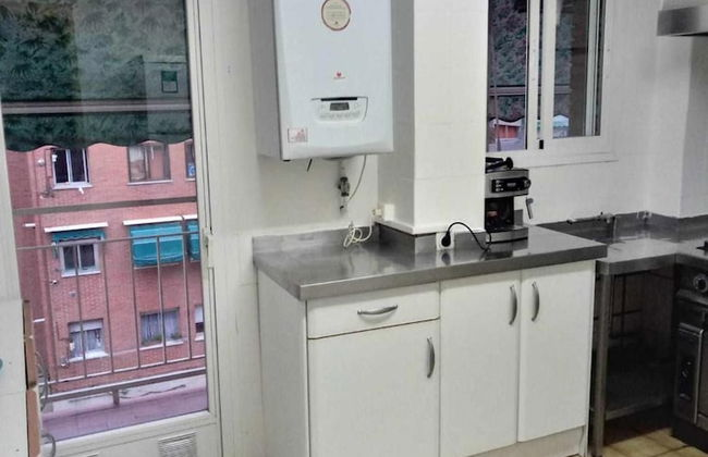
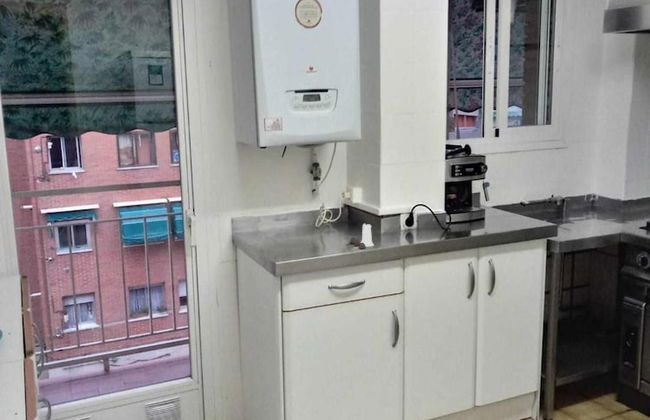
+ salt and pepper shaker set [348,223,374,250]
